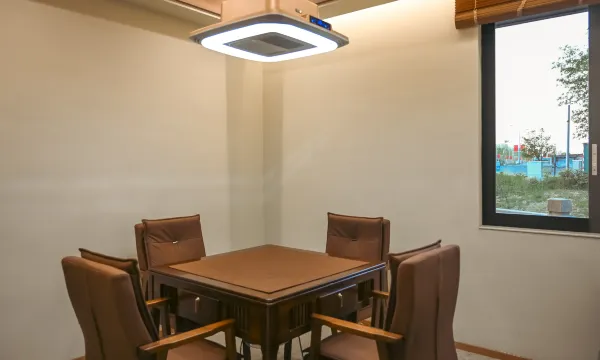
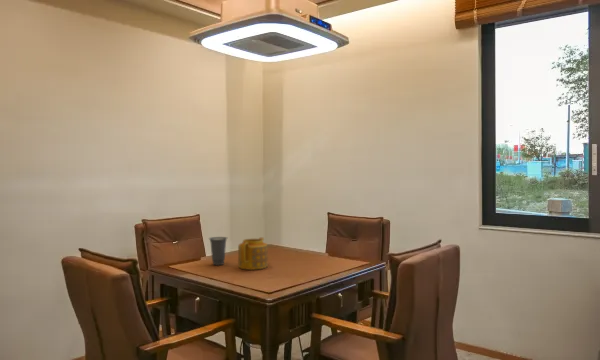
+ teapot [237,237,269,271]
+ cup [208,236,228,266]
